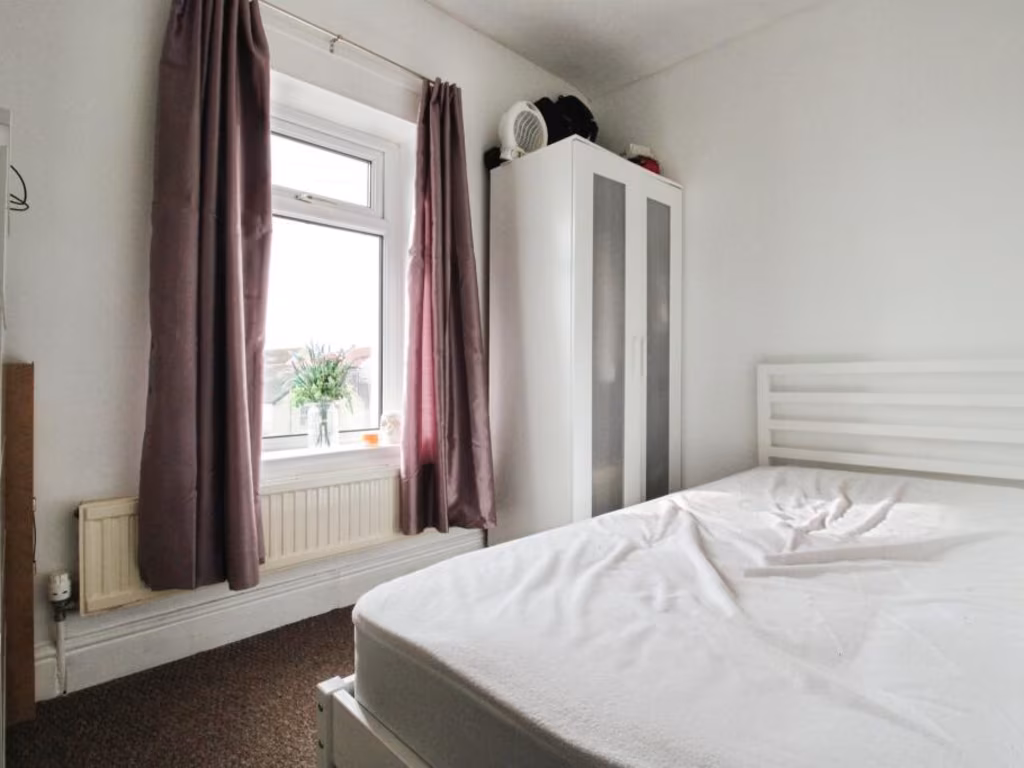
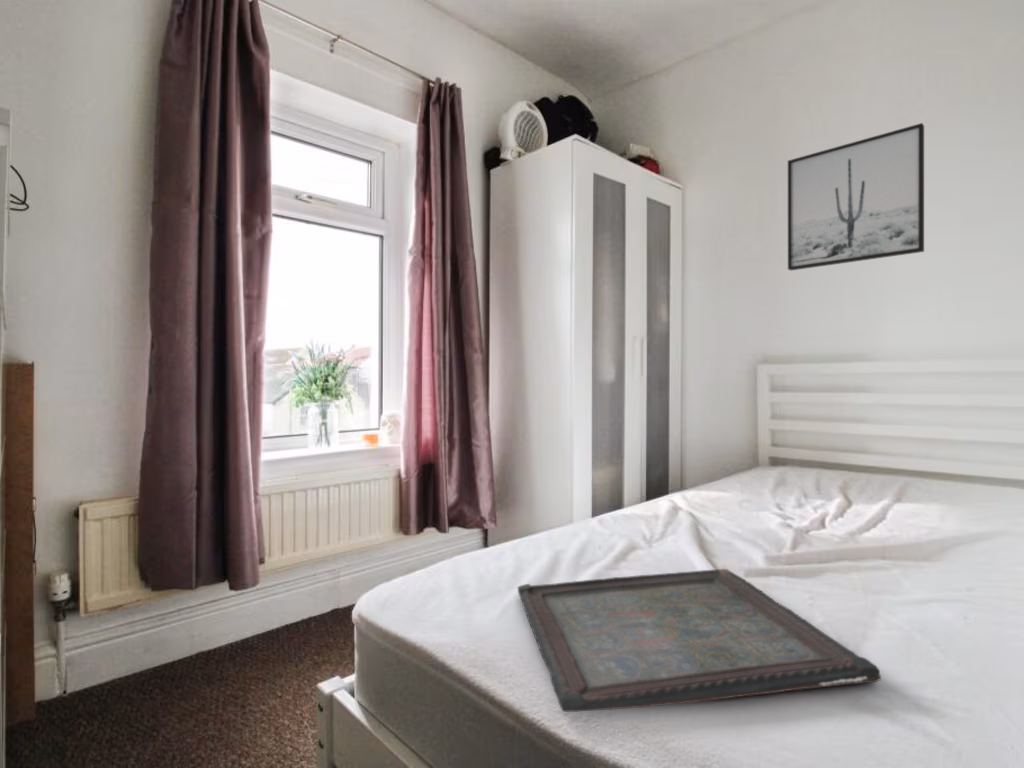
+ wall art [787,122,925,271]
+ serving tray [517,568,882,713]
